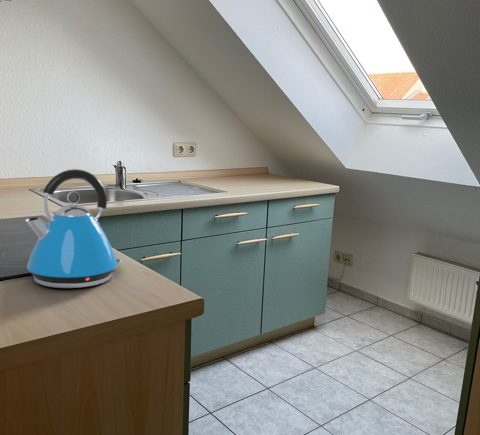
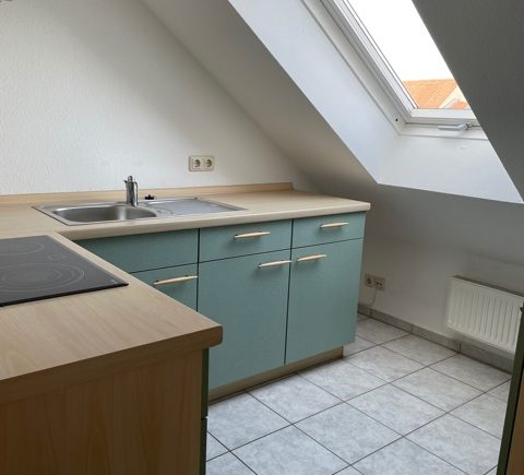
- kettle [25,168,123,289]
